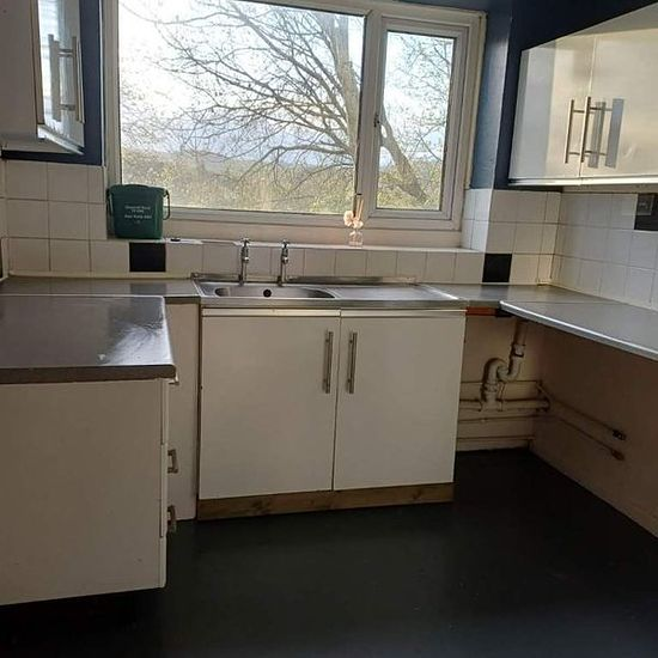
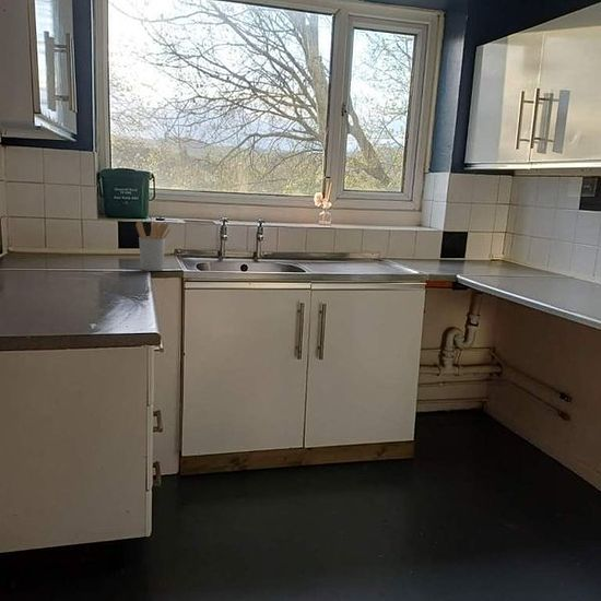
+ utensil holder [134,221,172,272]
